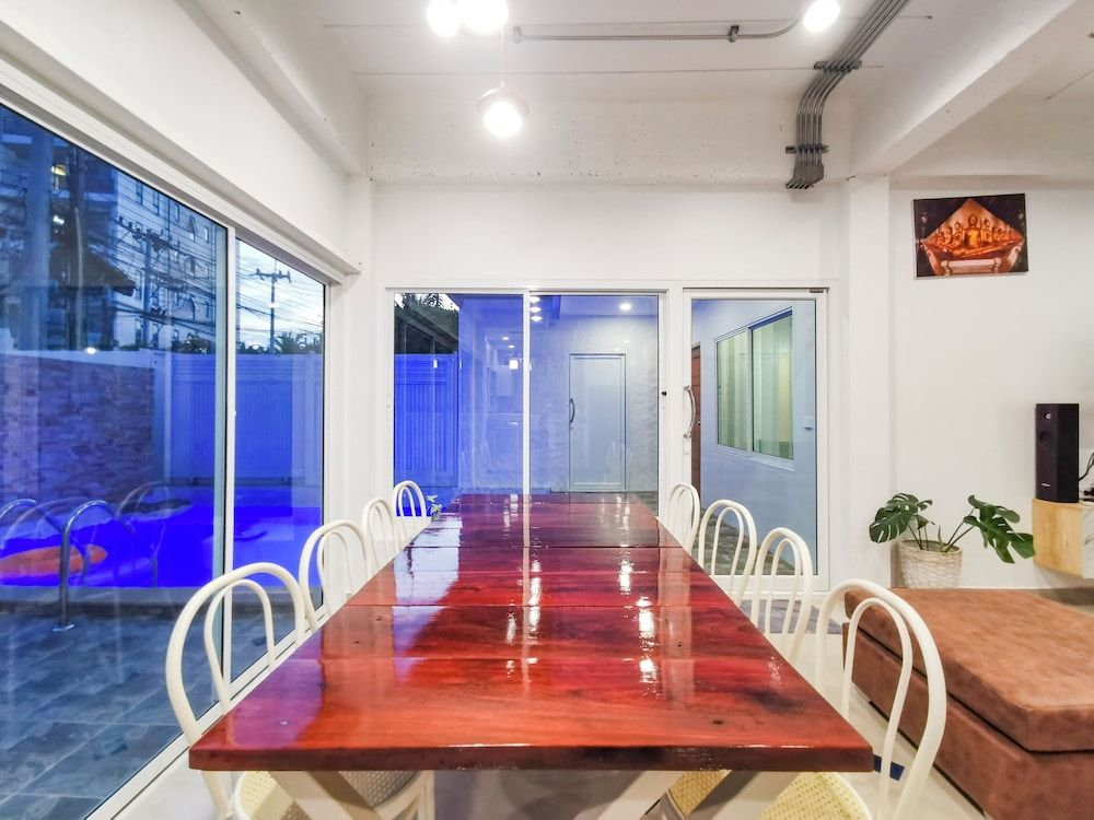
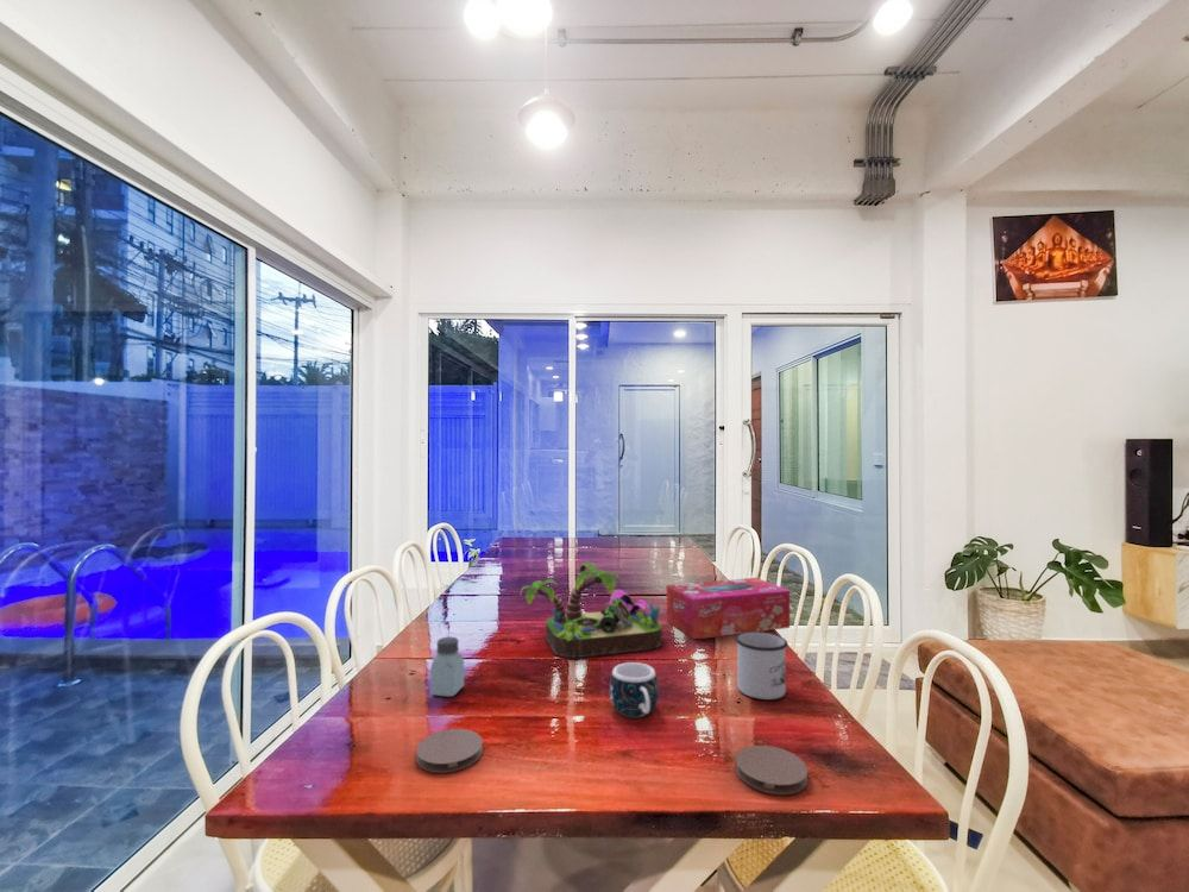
+ coaster [735,745,809,796]
+ tissue box [666,577,791,640]
+ mug [609,661,660,718]
+ mug [734,632,788,701]
+ plant [518,561,663,659]
+ saltshaker [429,635,465,698]
+ coaster [415,728,484,774]
